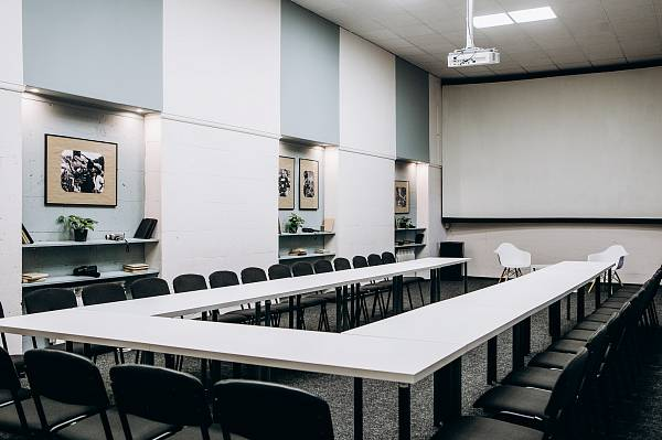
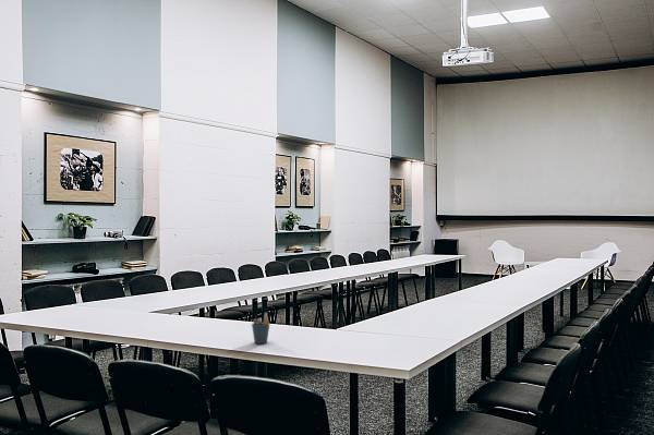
+ pen holder [251,312,270,345]
